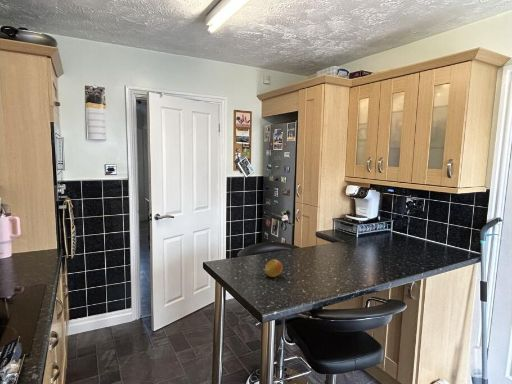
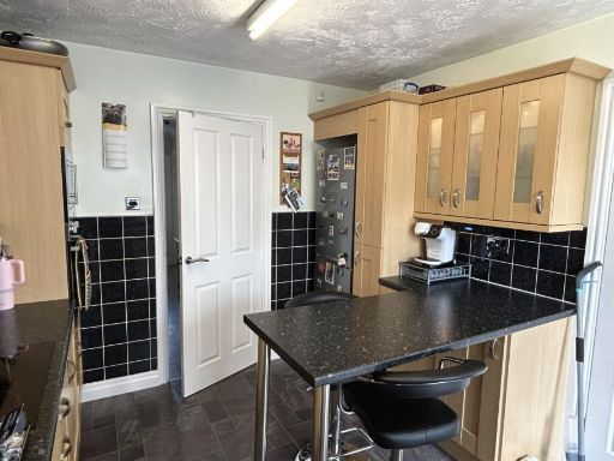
- fruit [264,259,284,278]
